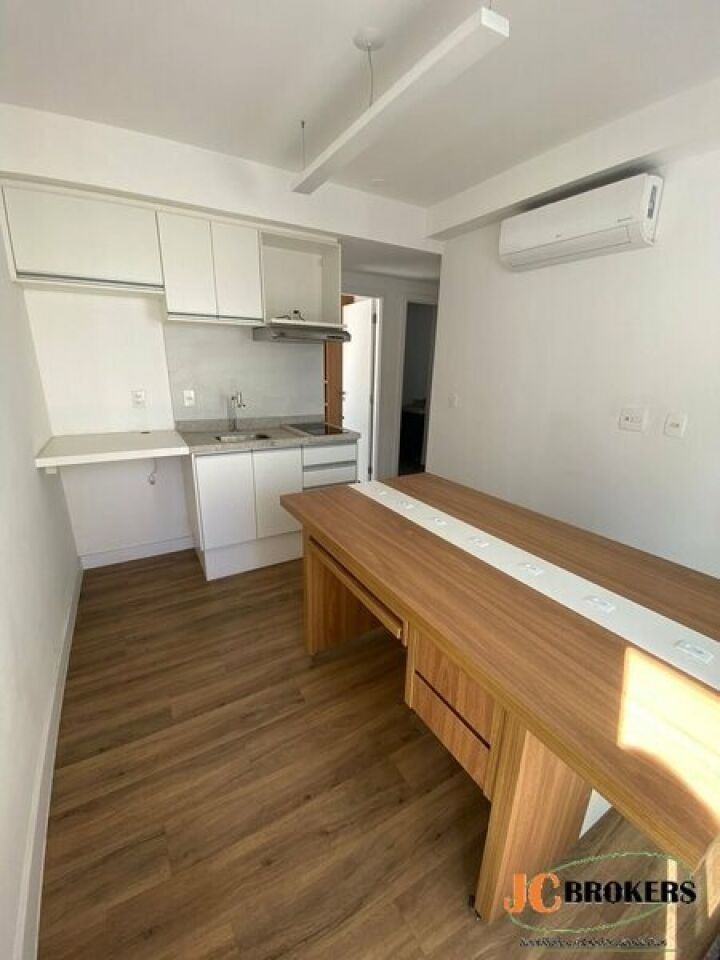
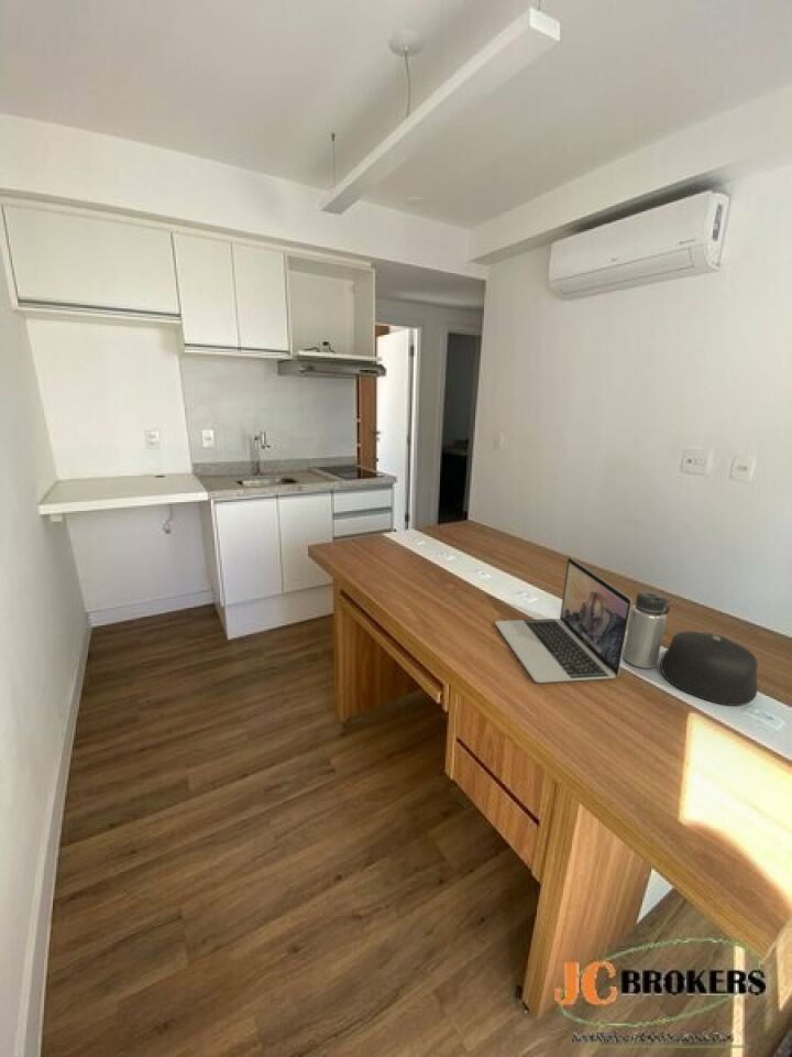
+ water bottle [623,590,759,707]
+ laptop [494,556,632,684]
